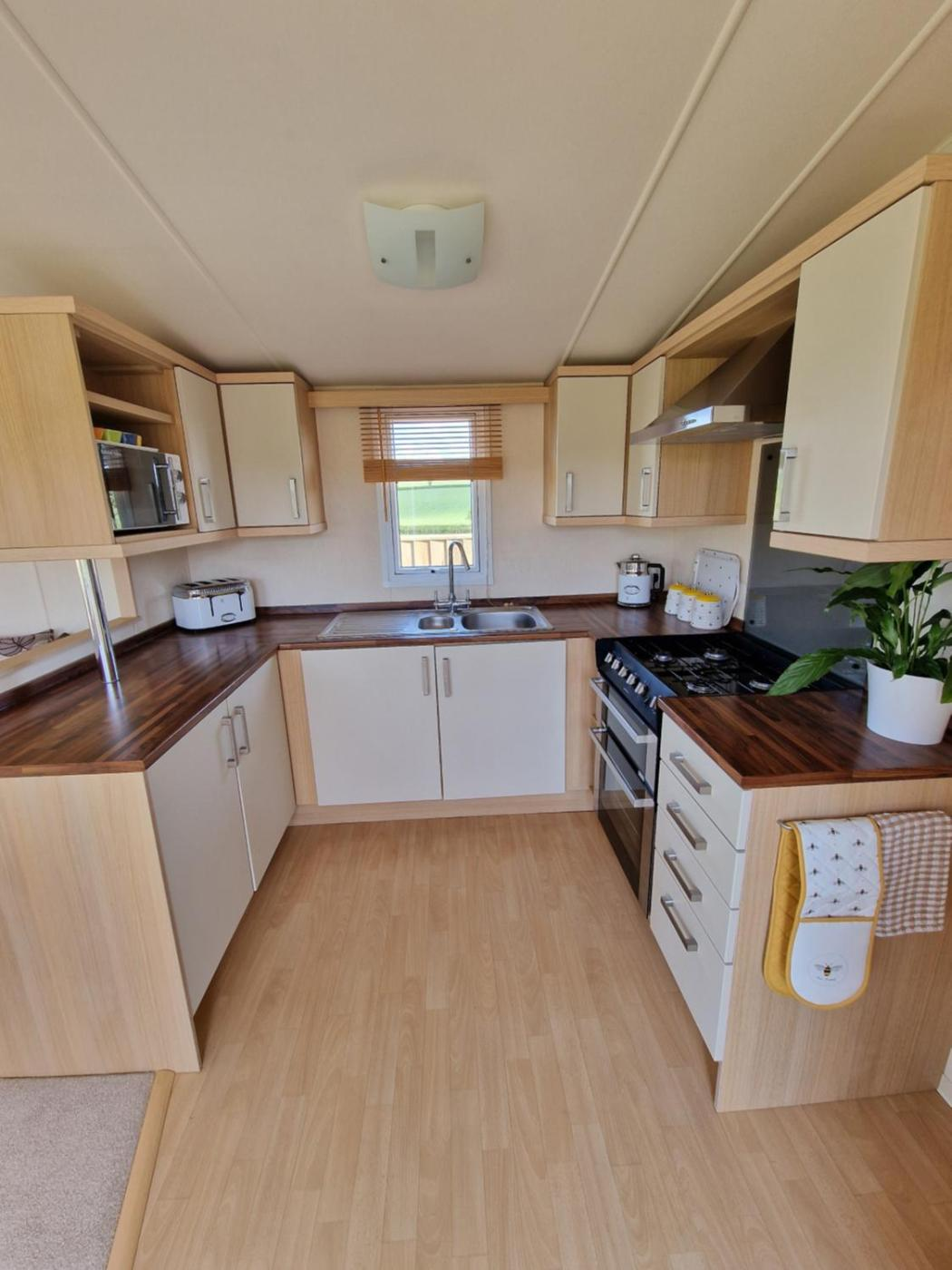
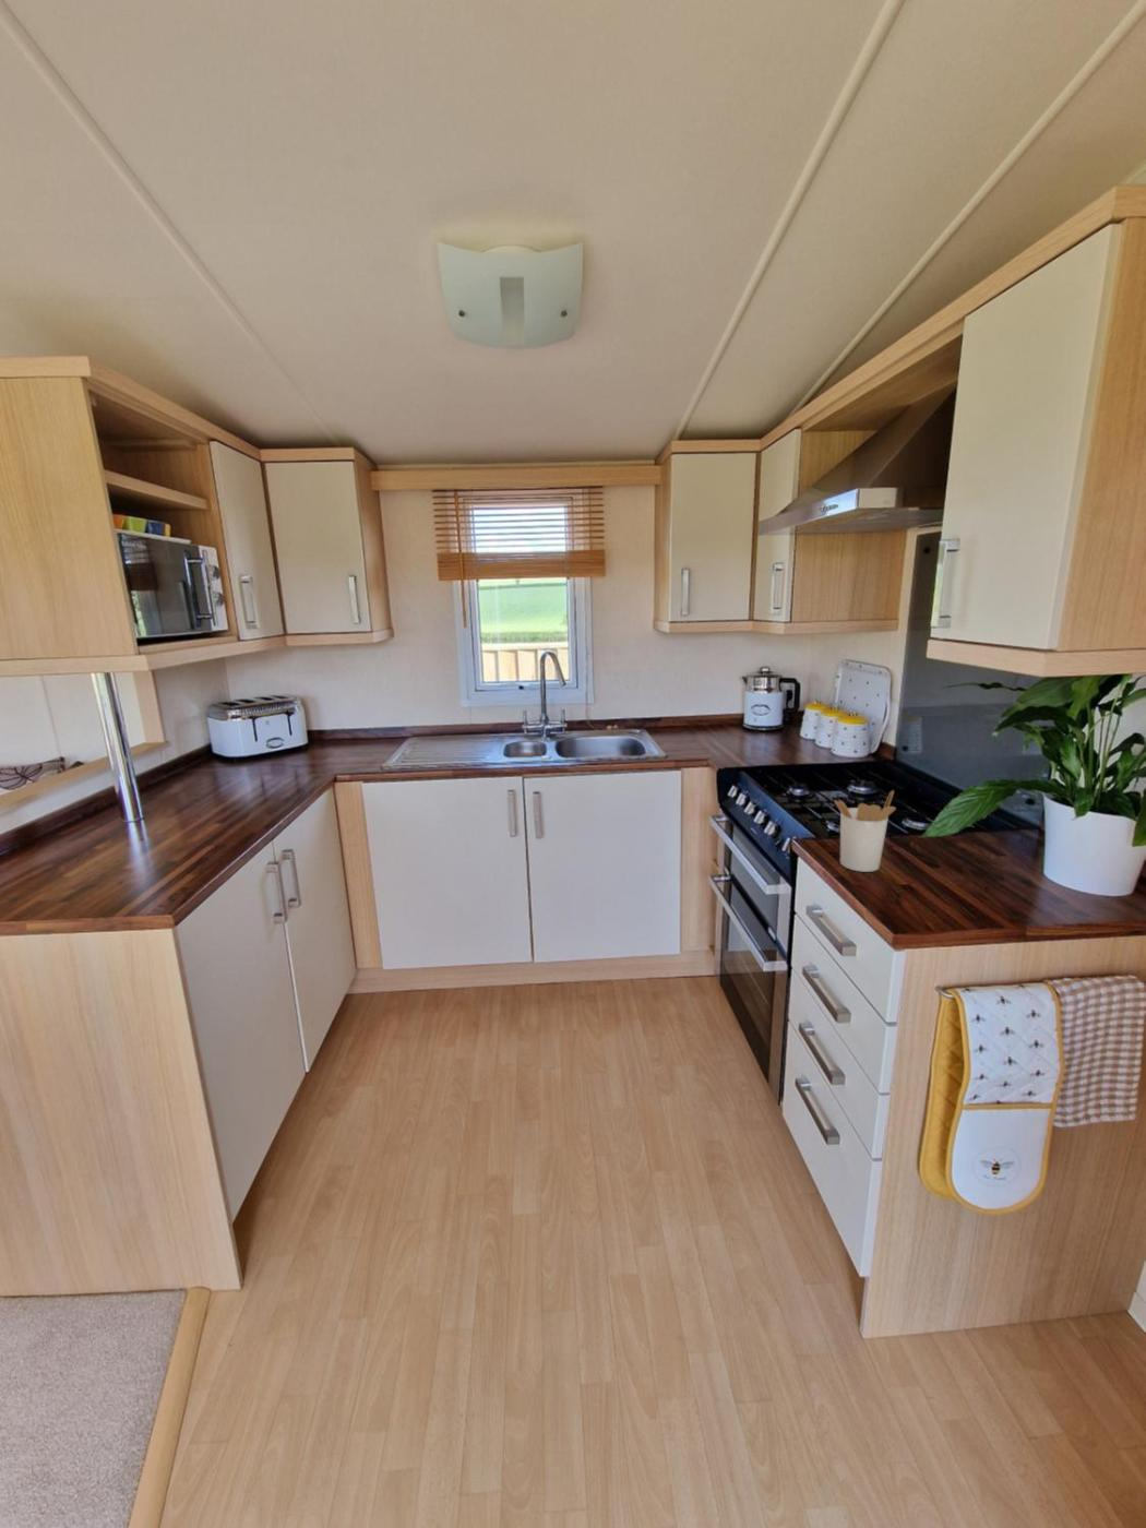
+ utensil holder [833,789,897,873]
